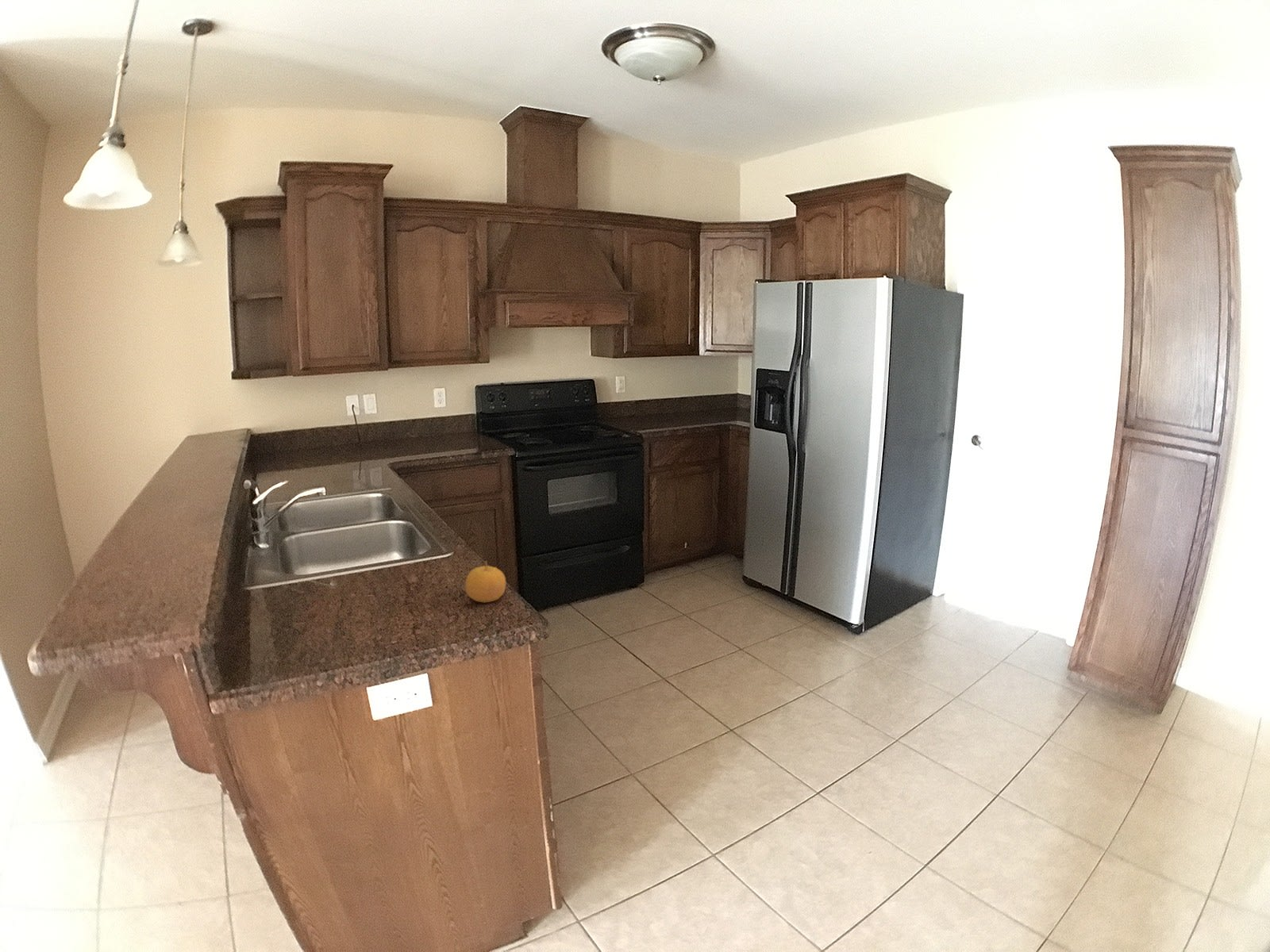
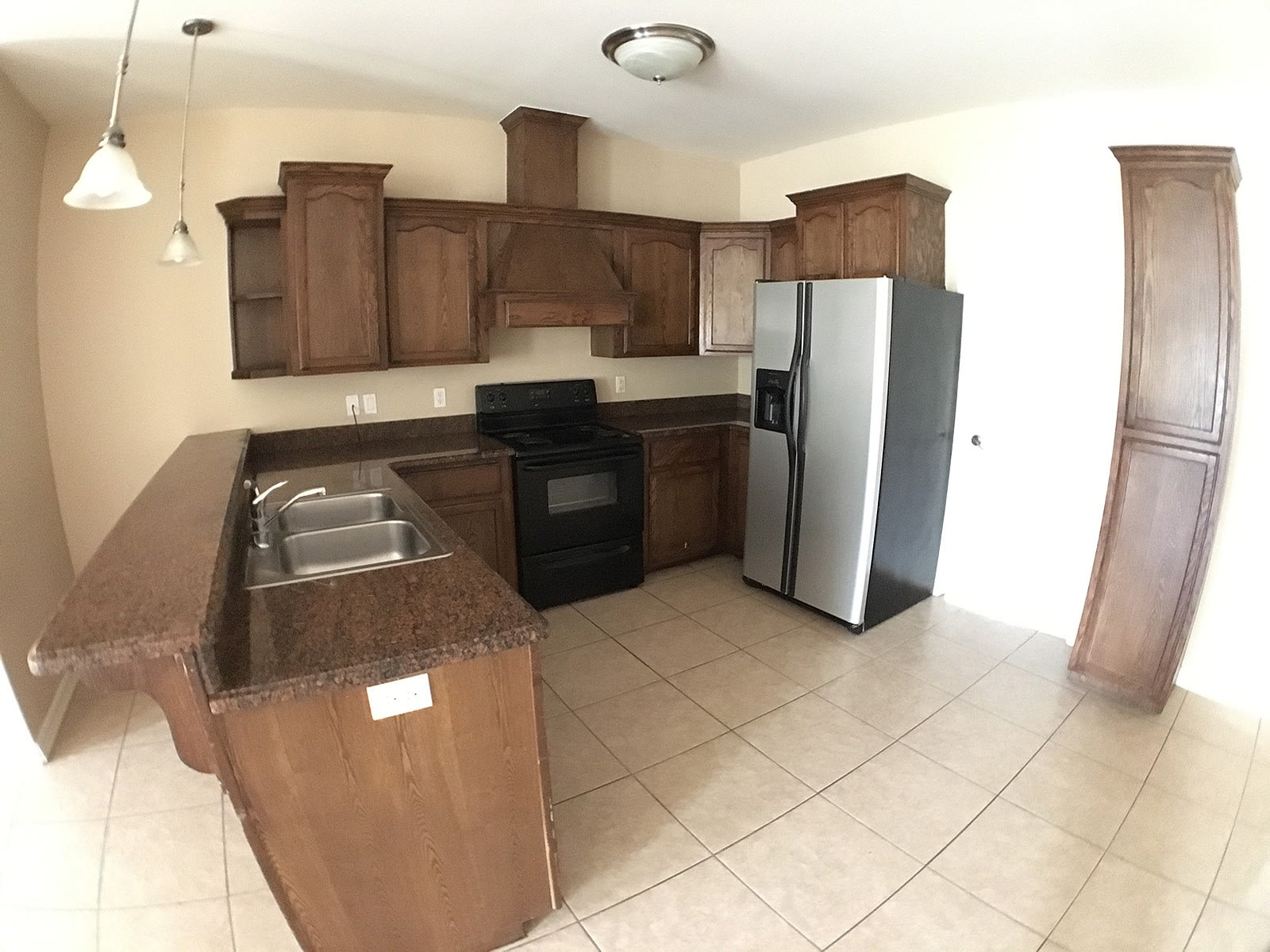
- fruit [464,560,506,604]
